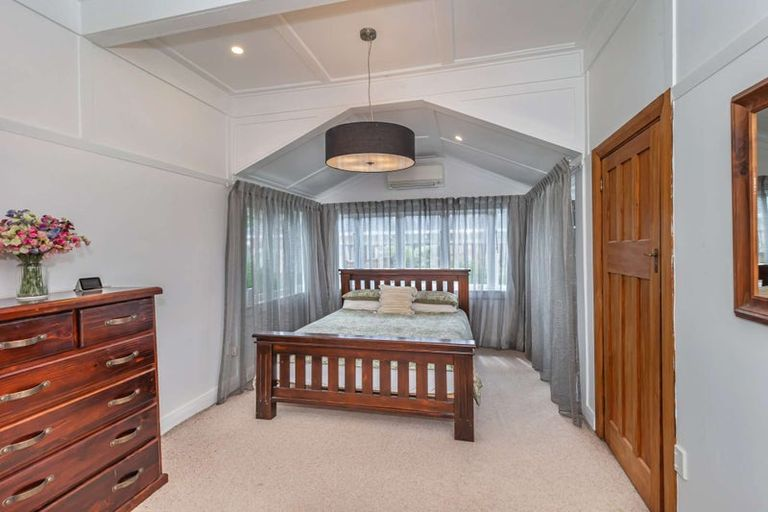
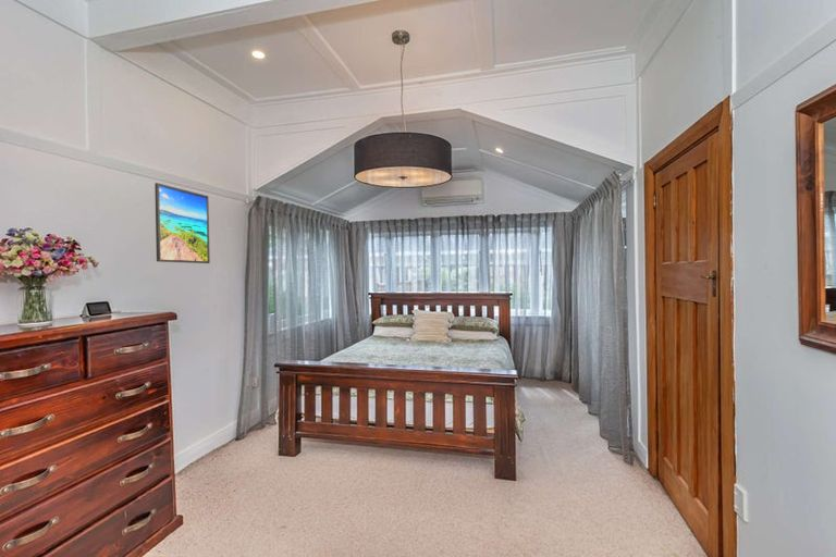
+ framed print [153,182,211,264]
